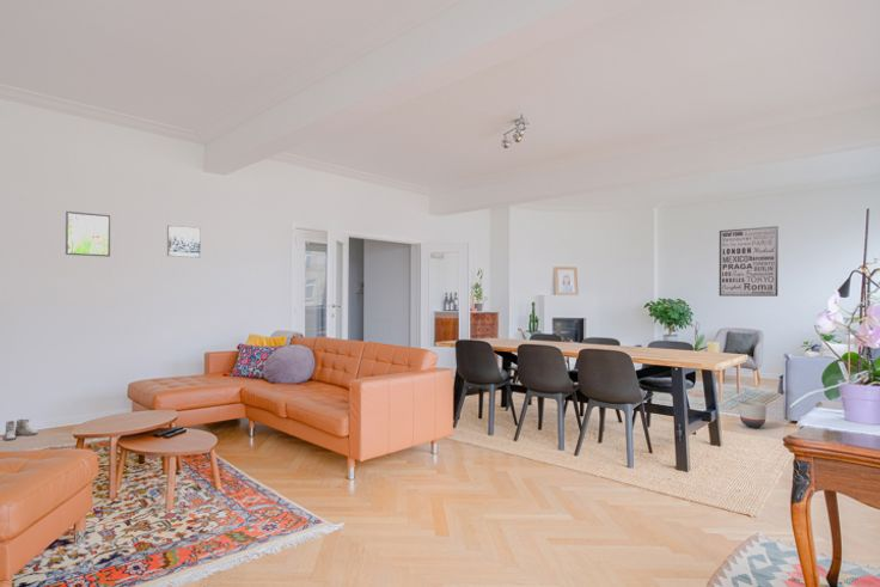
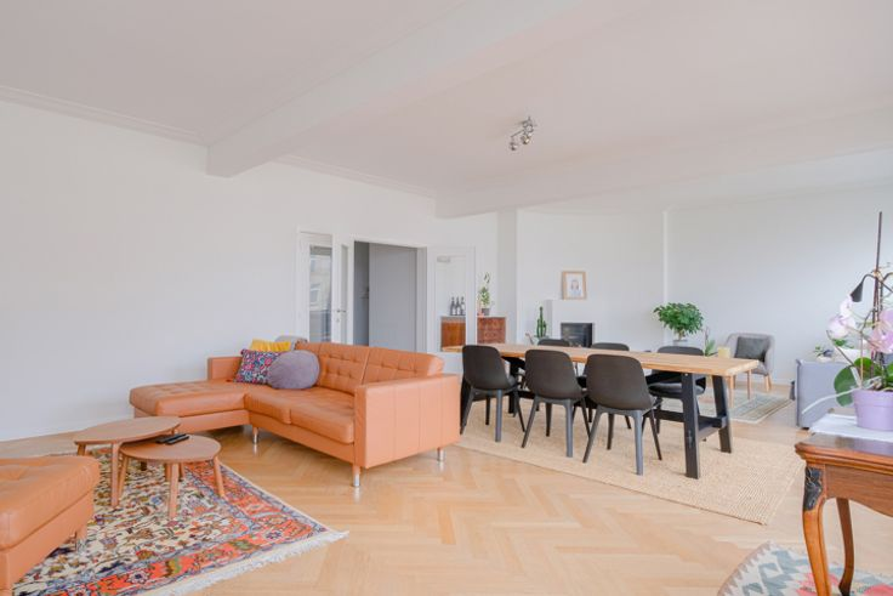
- wall art [719,225,780,298]
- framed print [65,210,111,258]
- boots [4,418,38,441]
- wall art [166,224,202,258]
- planter [739,400,768,429]
